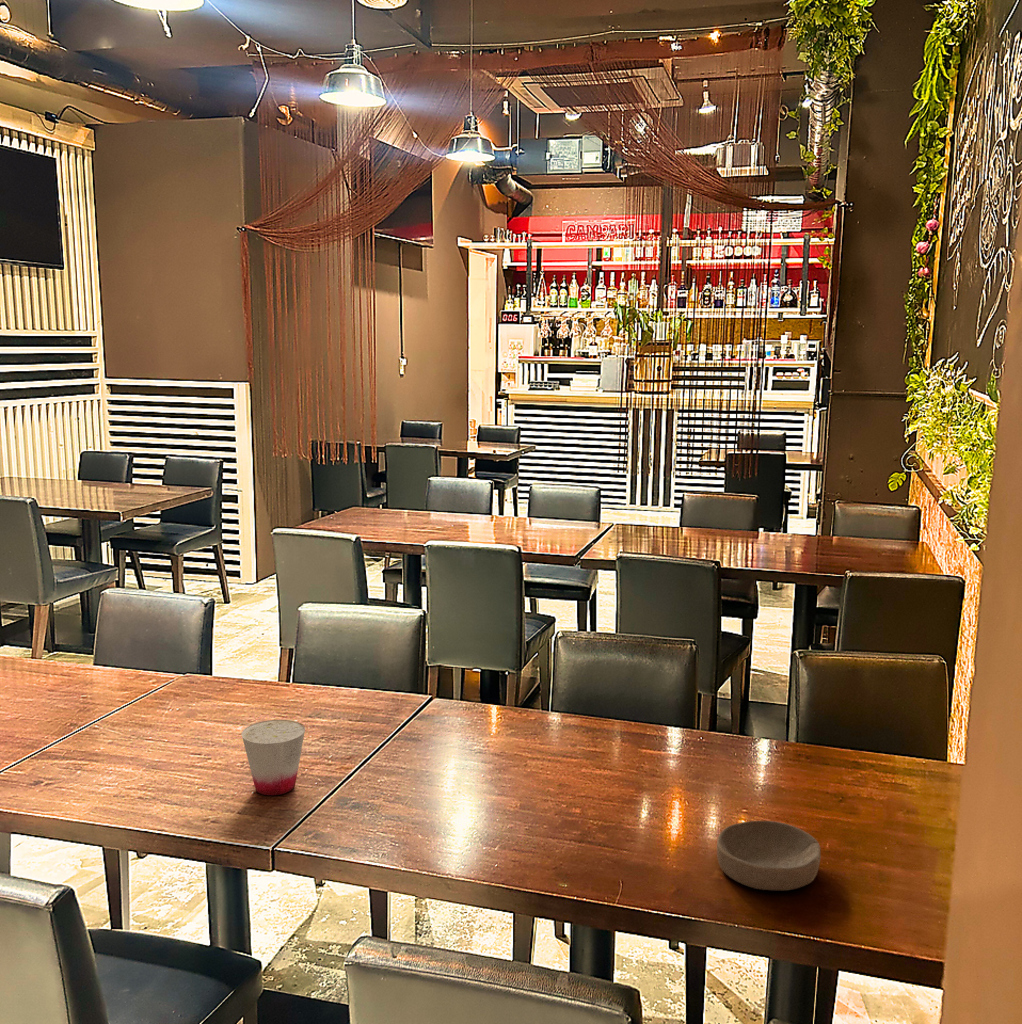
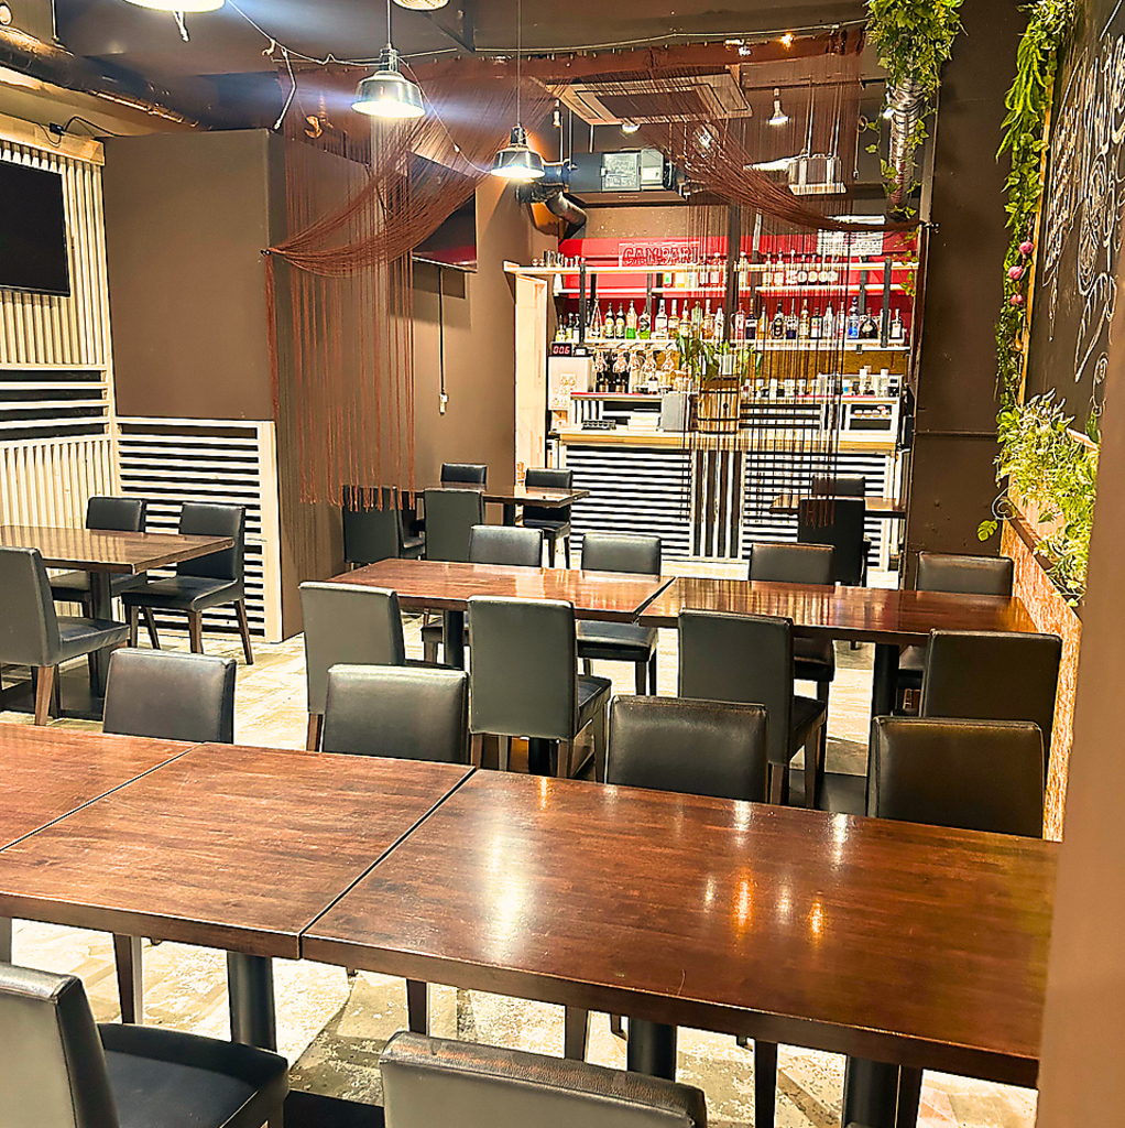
- bowl [716,820,822,891]
- cup [241,719,306,796]
